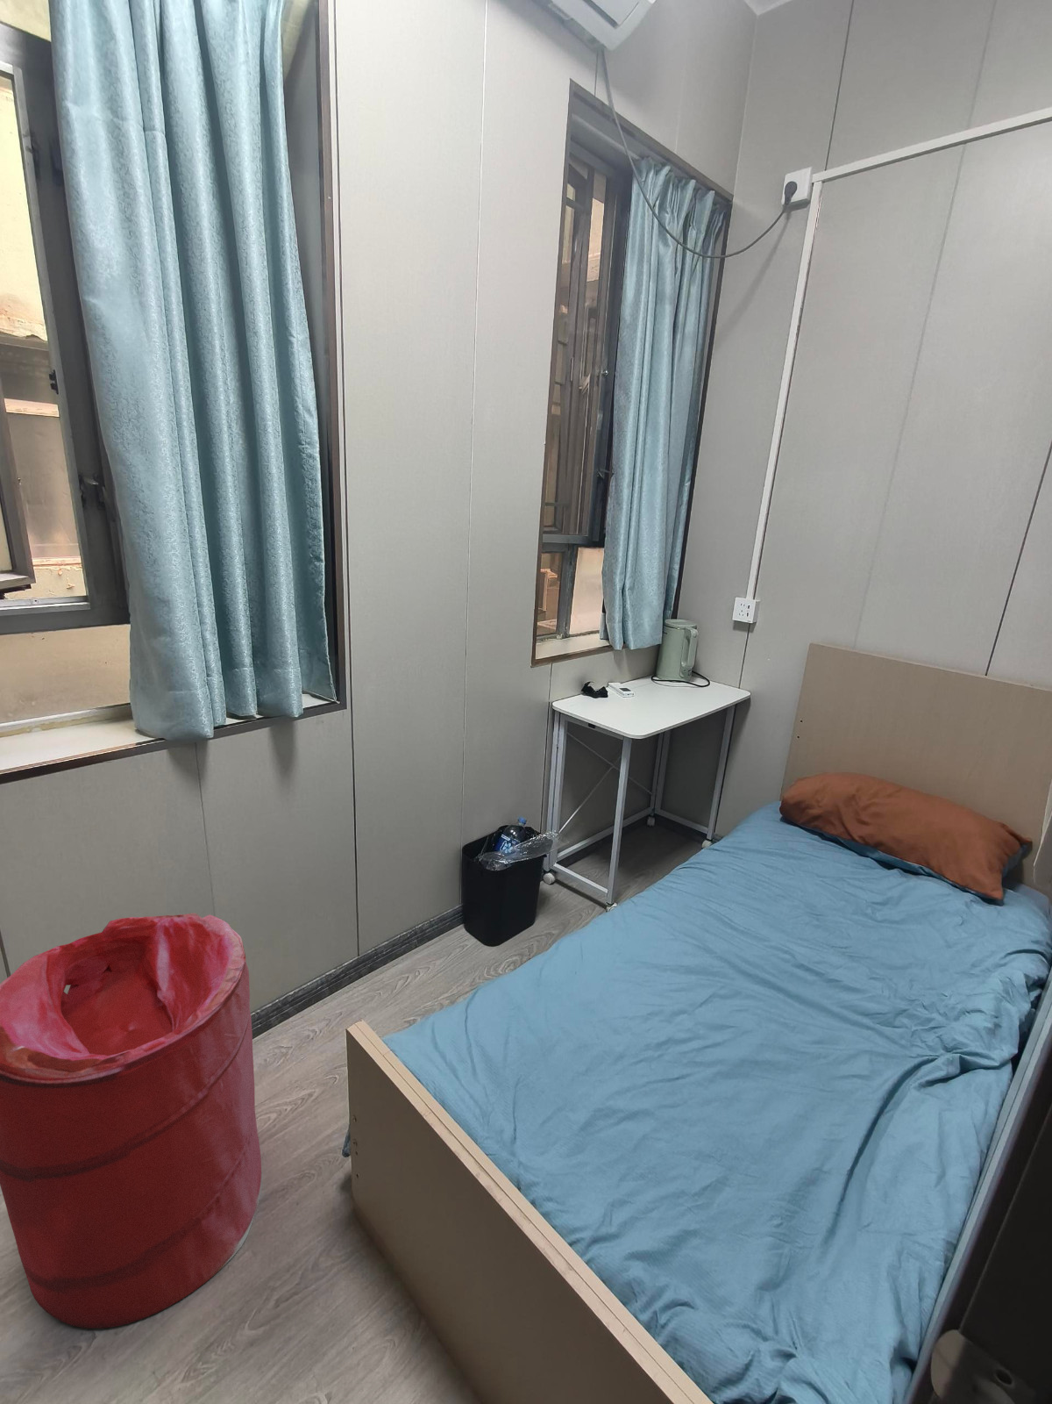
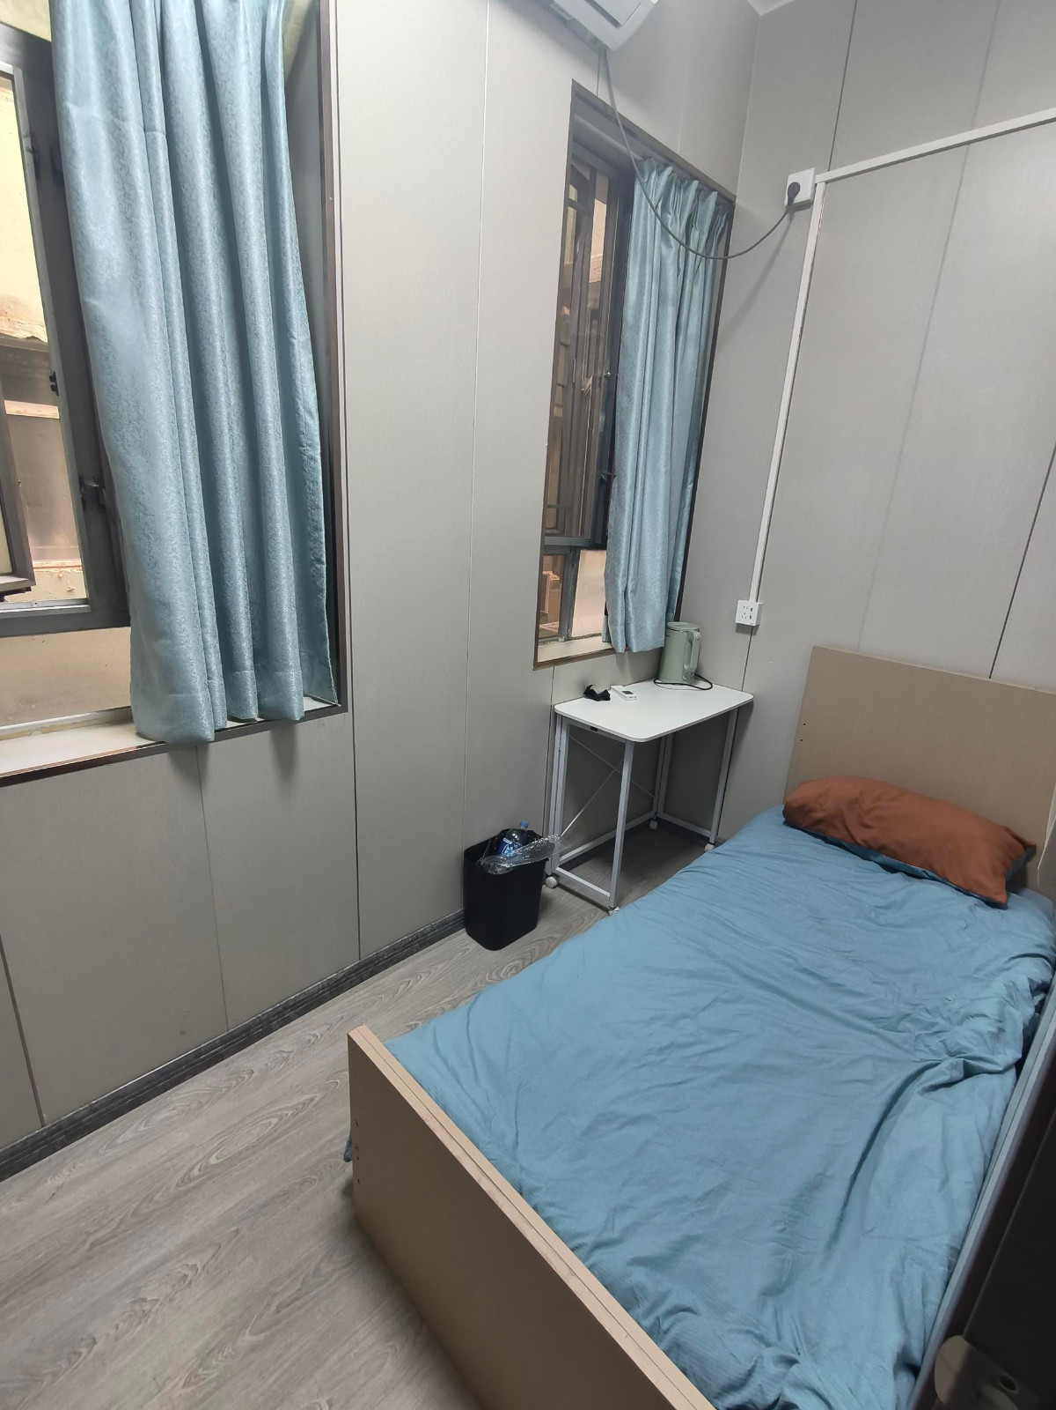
- laundry hamper [0,912,263,1330]
